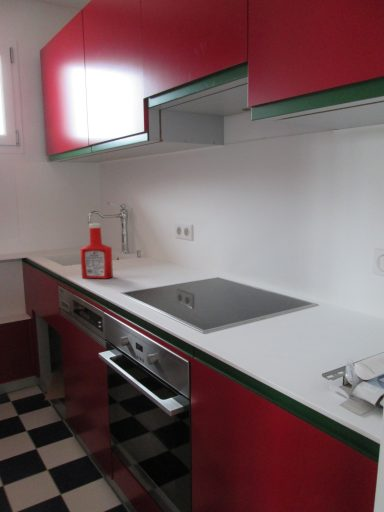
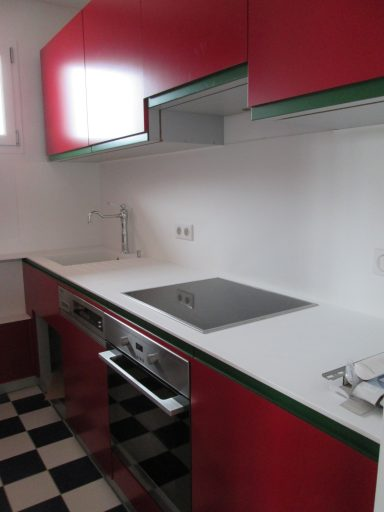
- soap bottle [79,223,114,280]
